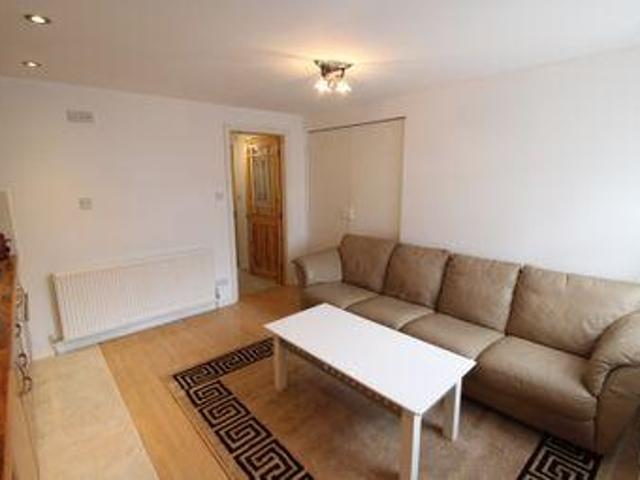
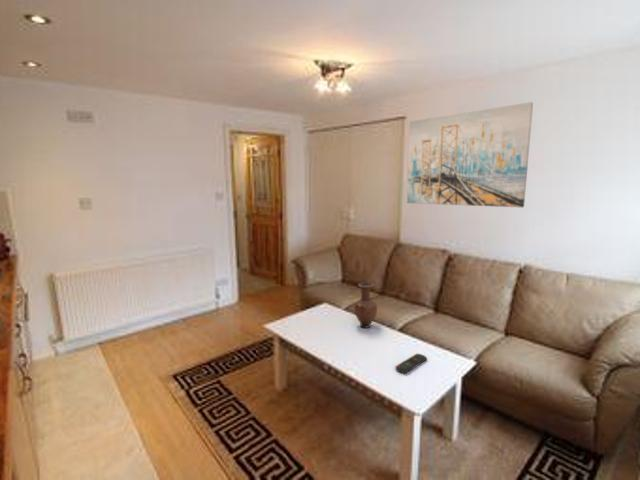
+ wall art [406,101,534,208]
+ vase [353,282,378,329]
+ remote control [395,353,428,374]
